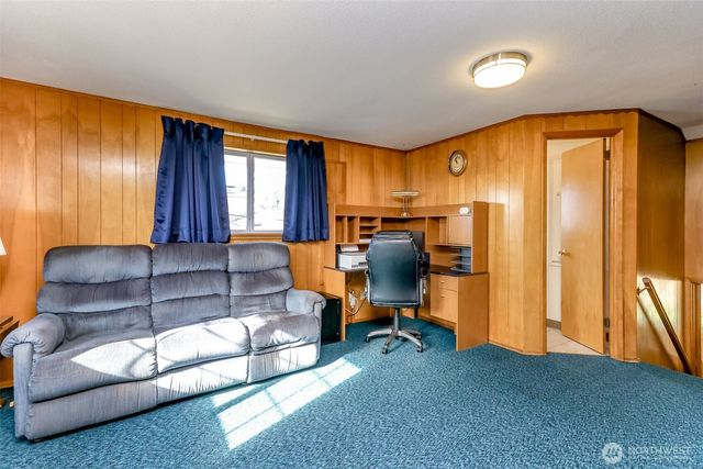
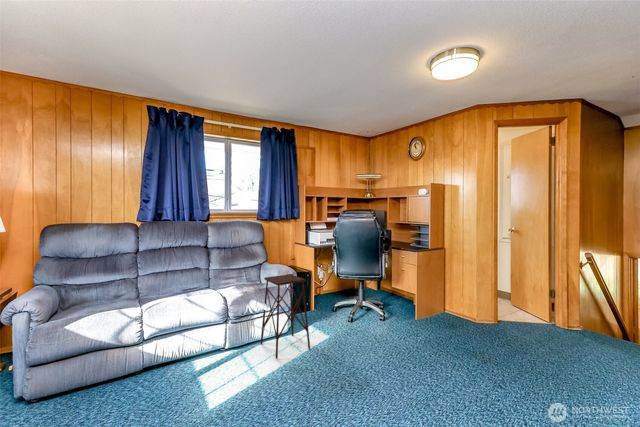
+ side table [260,273,311,360]
